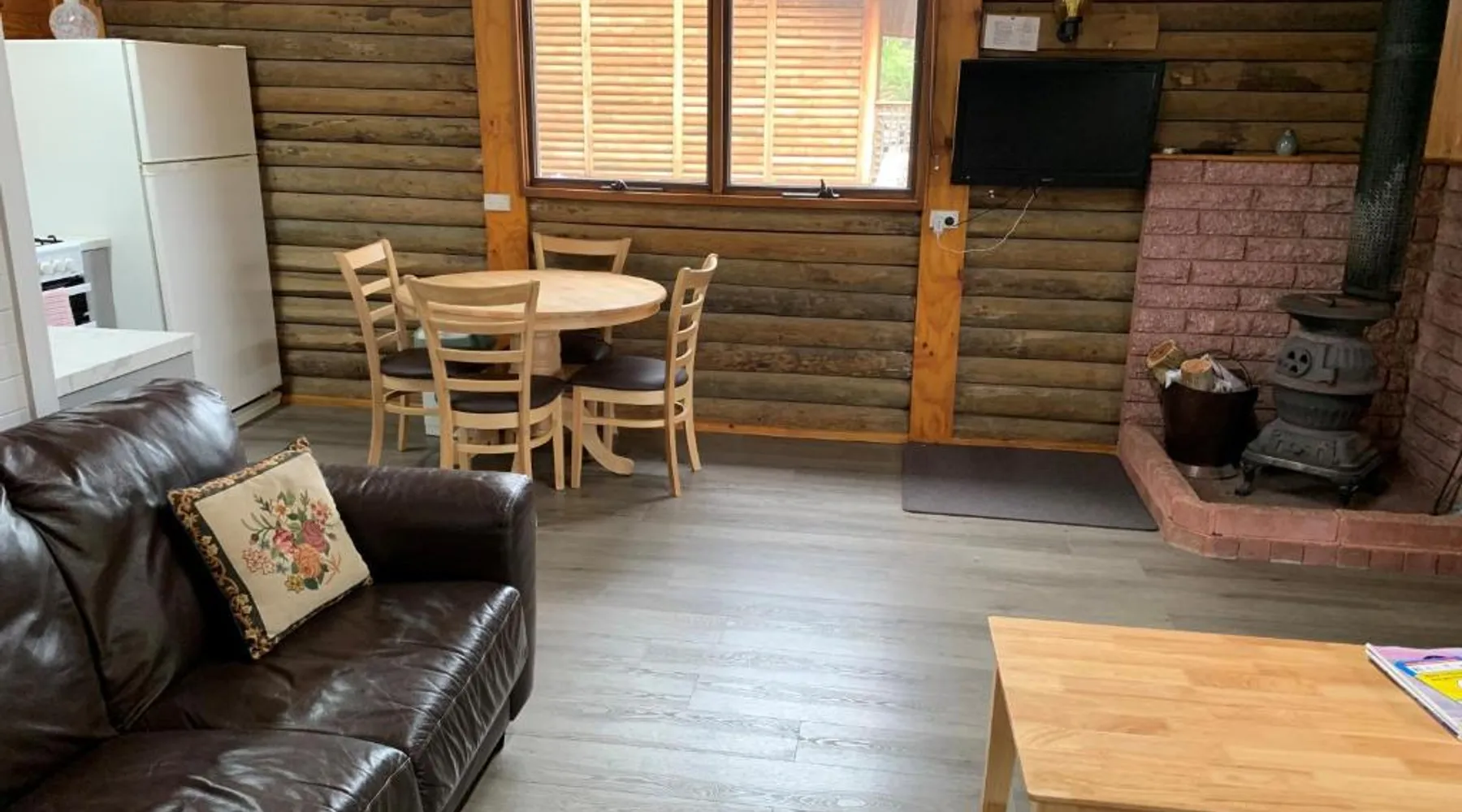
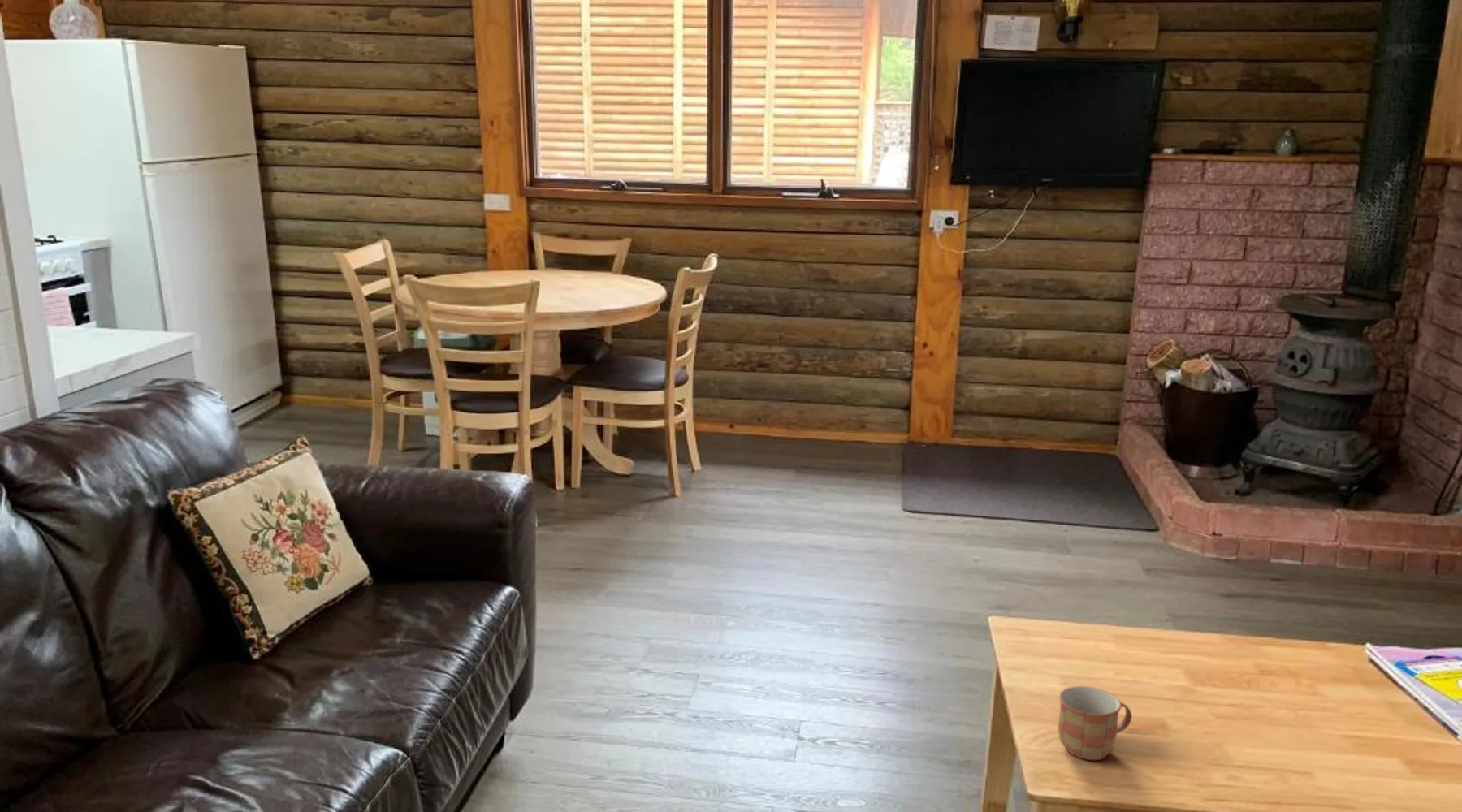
+ mug [1058,685,1132,761]
